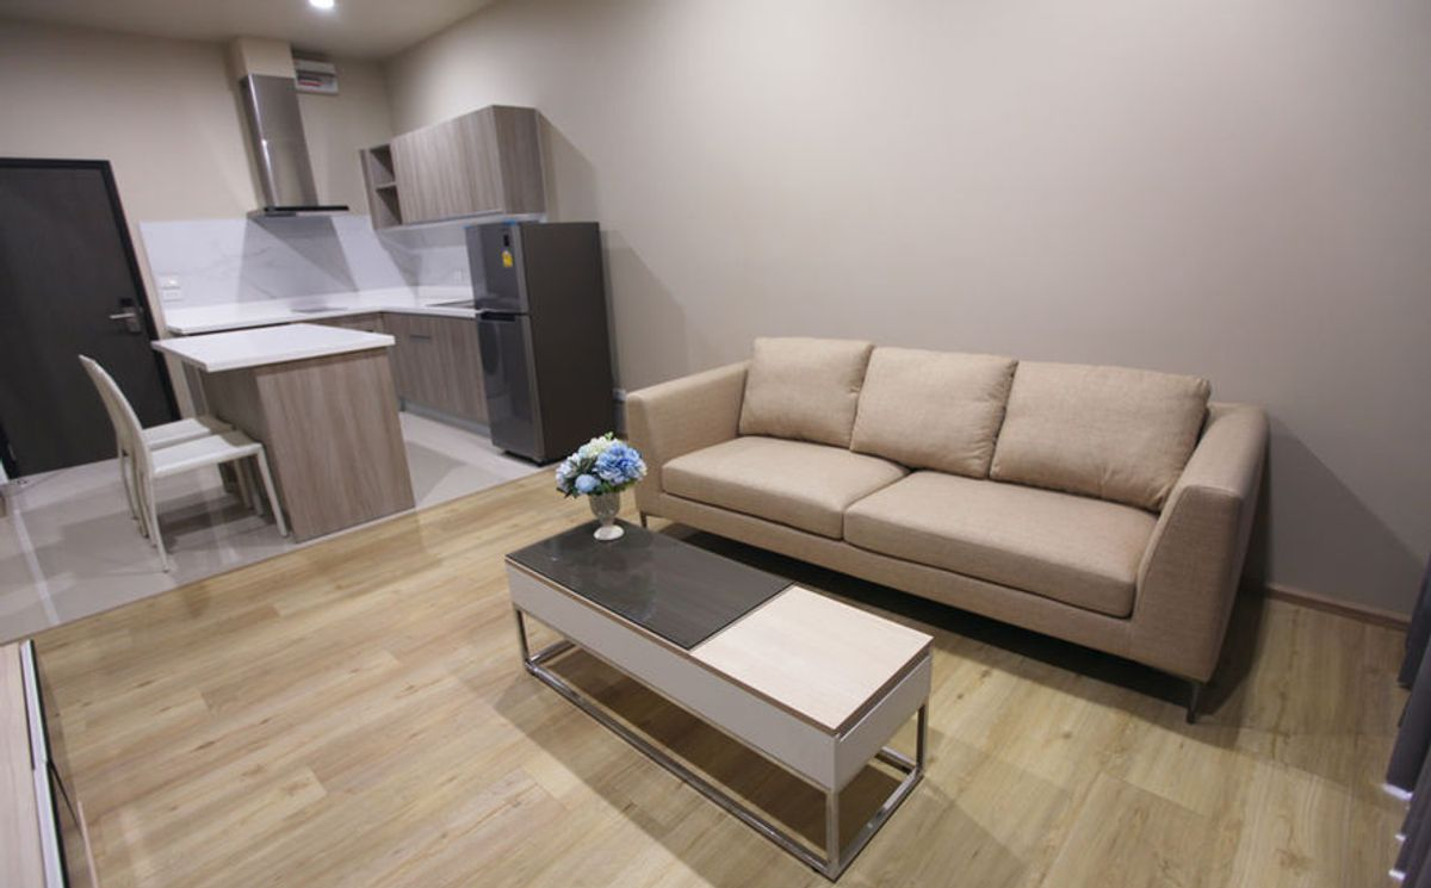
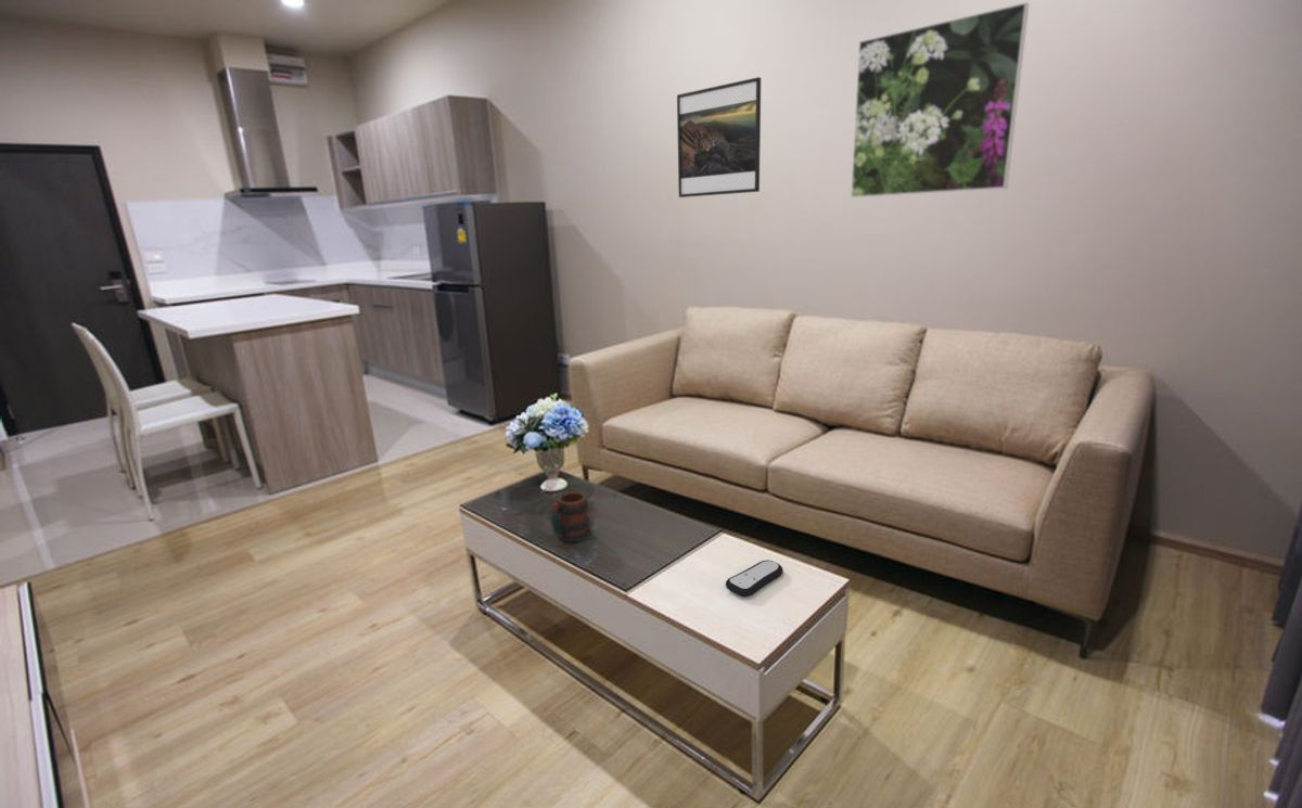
+ mug [550,490,591,543]
+ remote control [725,559,783,598]
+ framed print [676,76,762,198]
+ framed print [850,1,1030,198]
